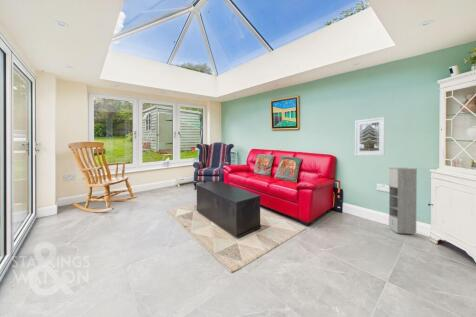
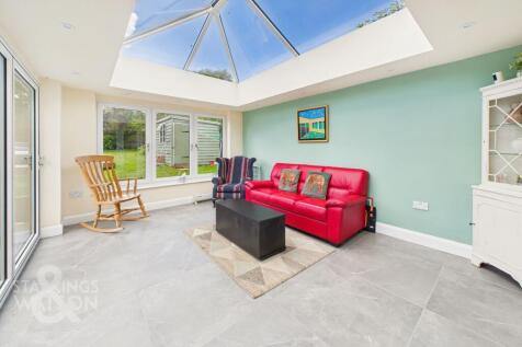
- cabinet [388,167,418,235]
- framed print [354,116,386,157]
